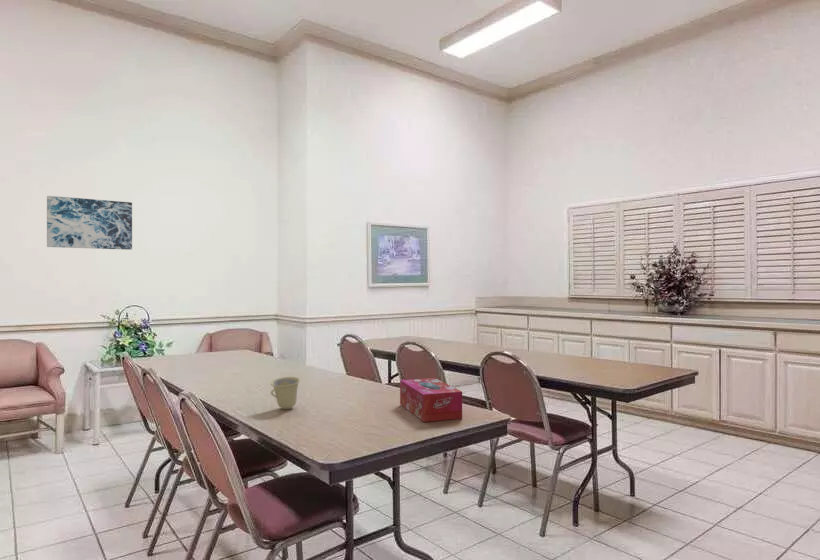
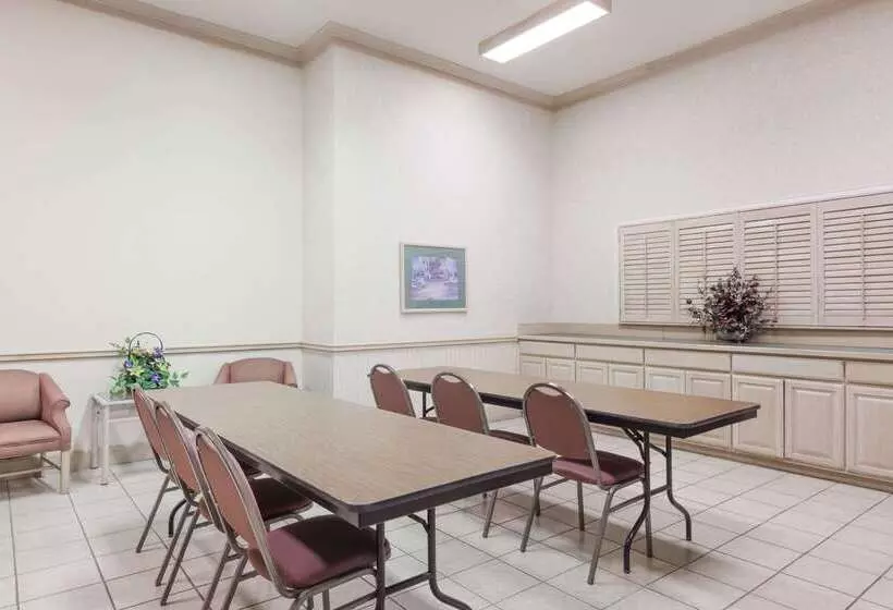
- wall art [46,195,133,251]
- tissue box [399,377,463,423]
- cup [270,376,301,410]
